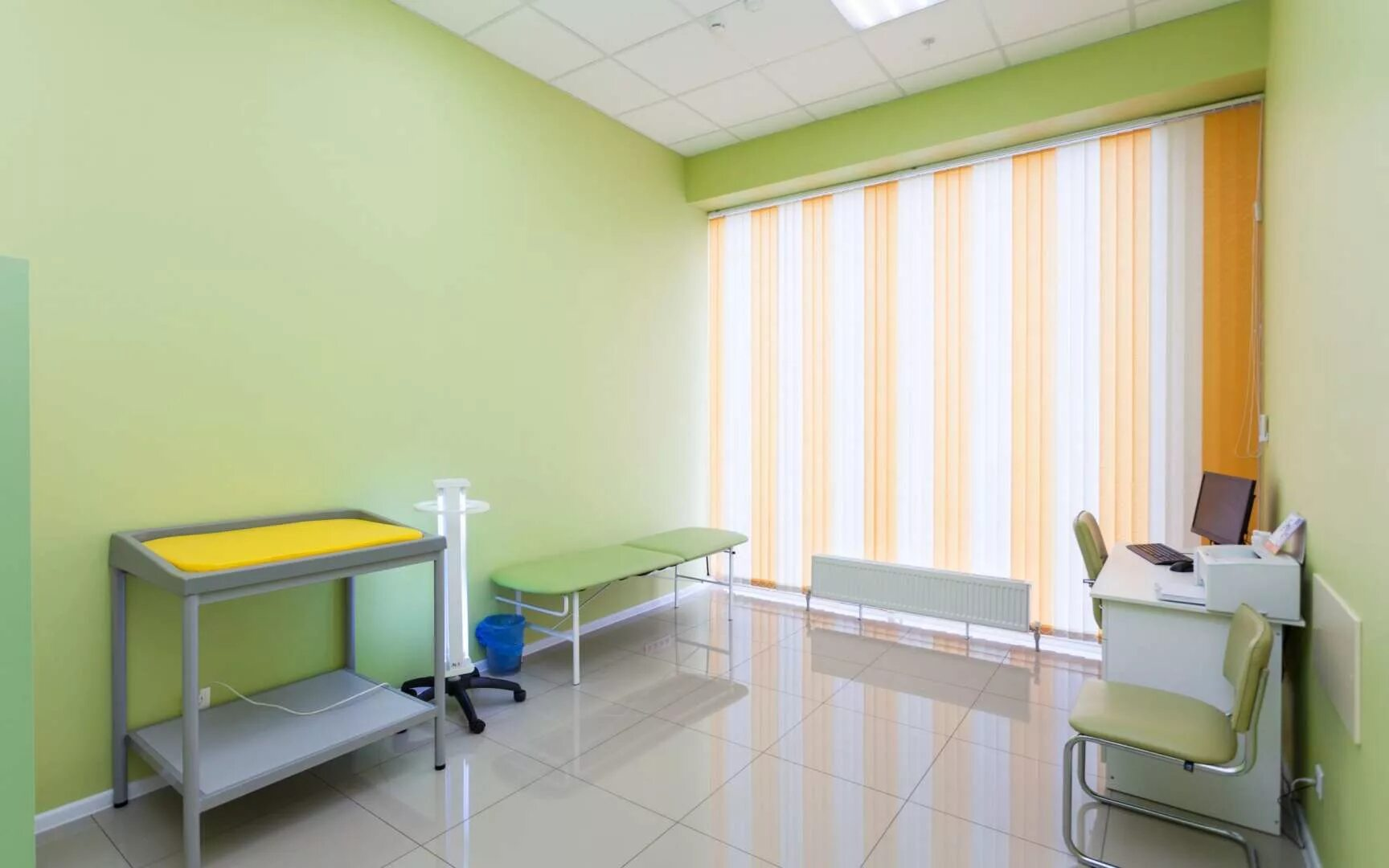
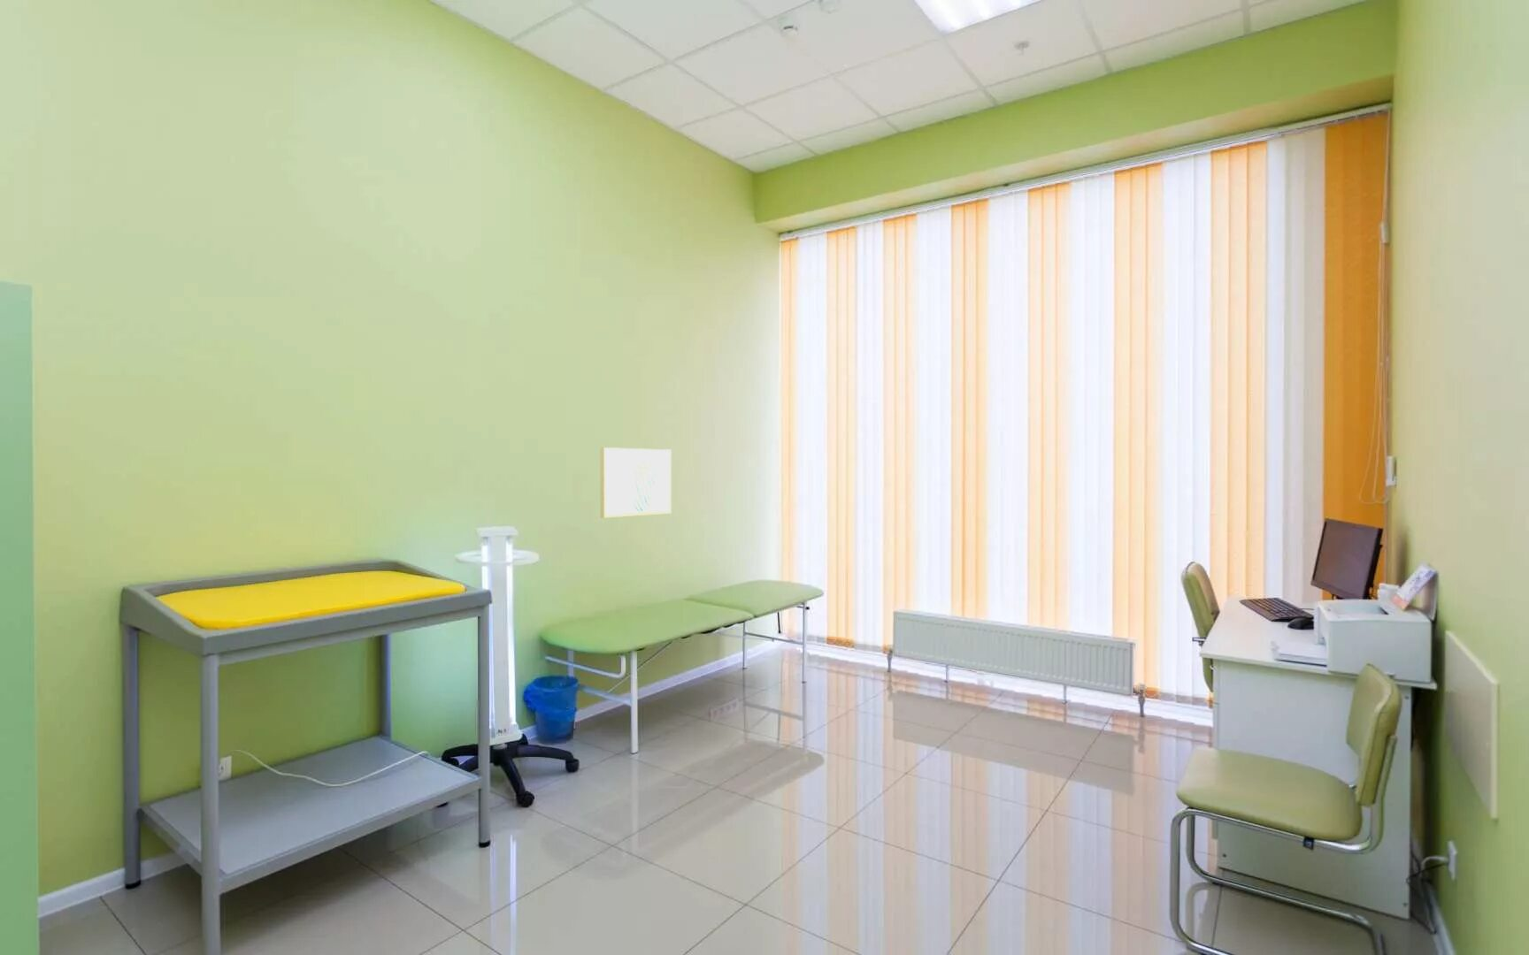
+ wall art [600,447,673,519]
